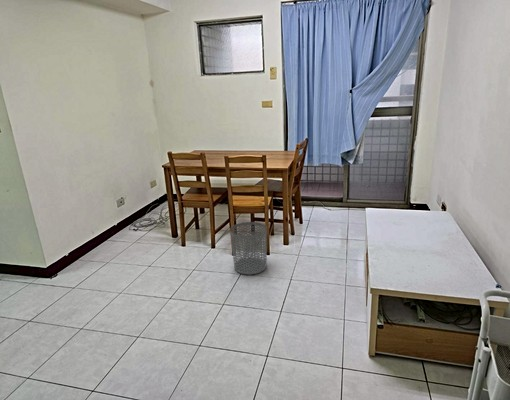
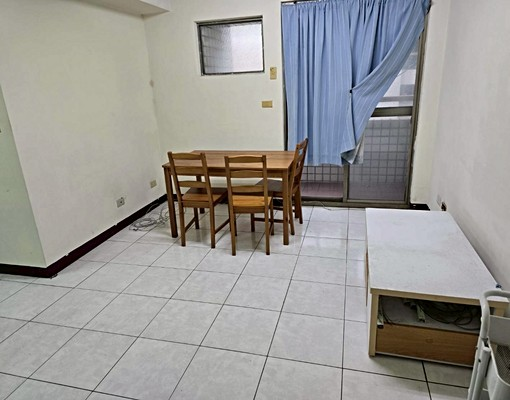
- waste bin [229,221,268,275]
